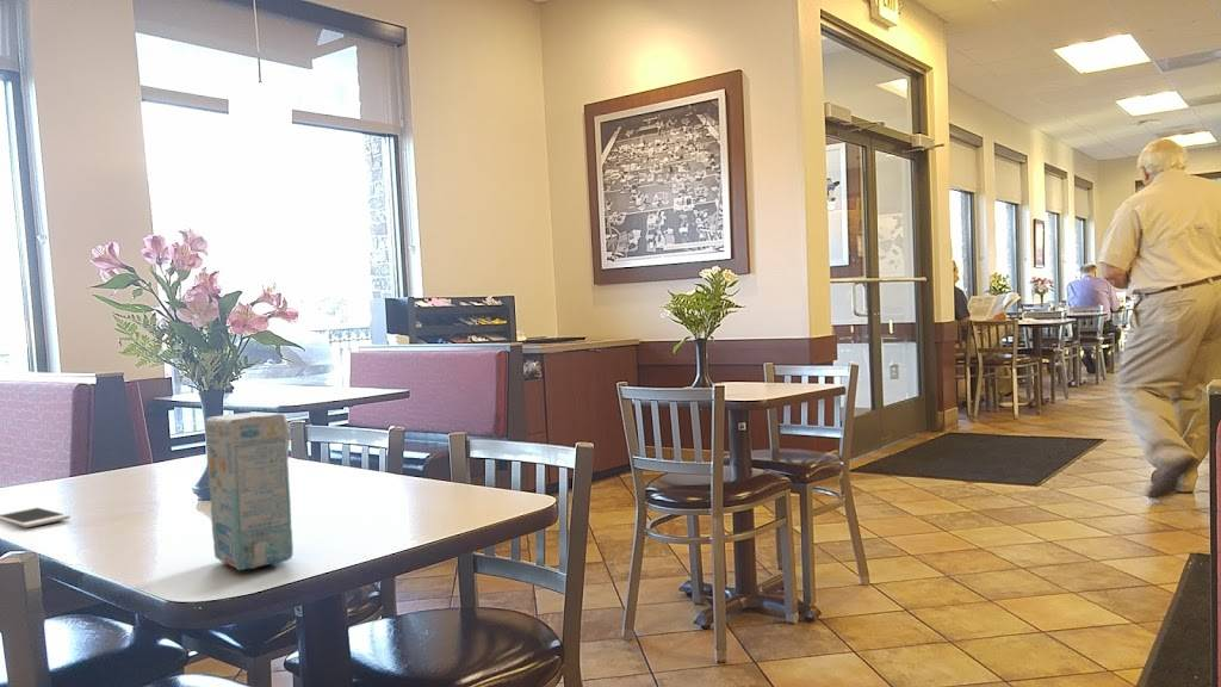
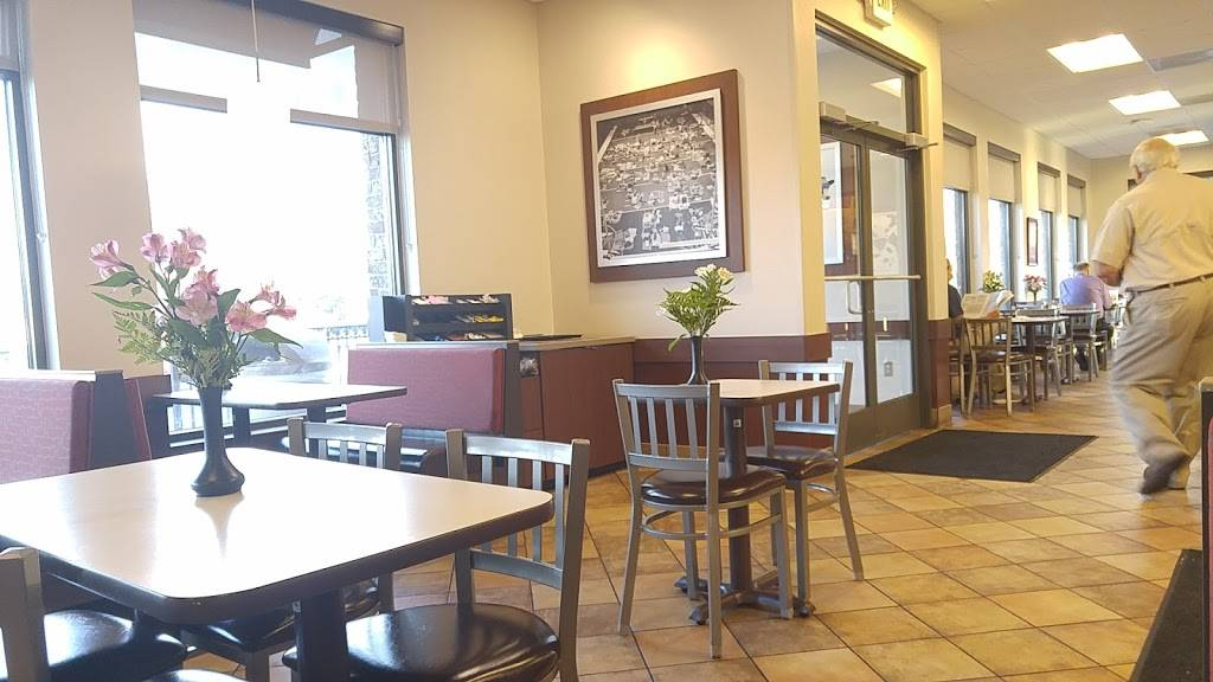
- napkin [204,411,295,571]
- cell phone [0,506,72,528]
